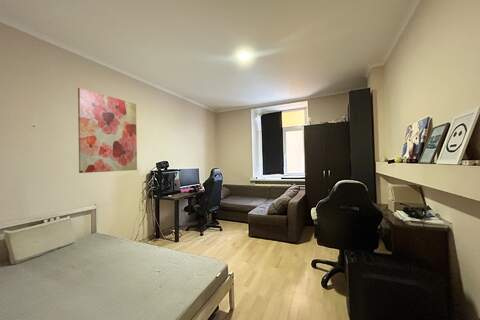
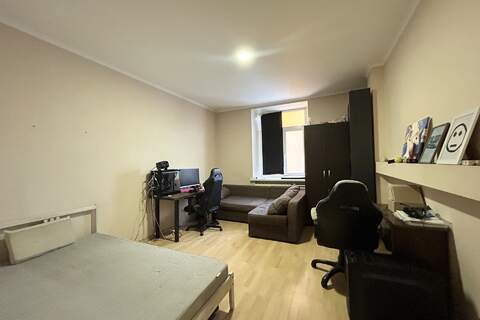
- wall art [77,87,138,174]
